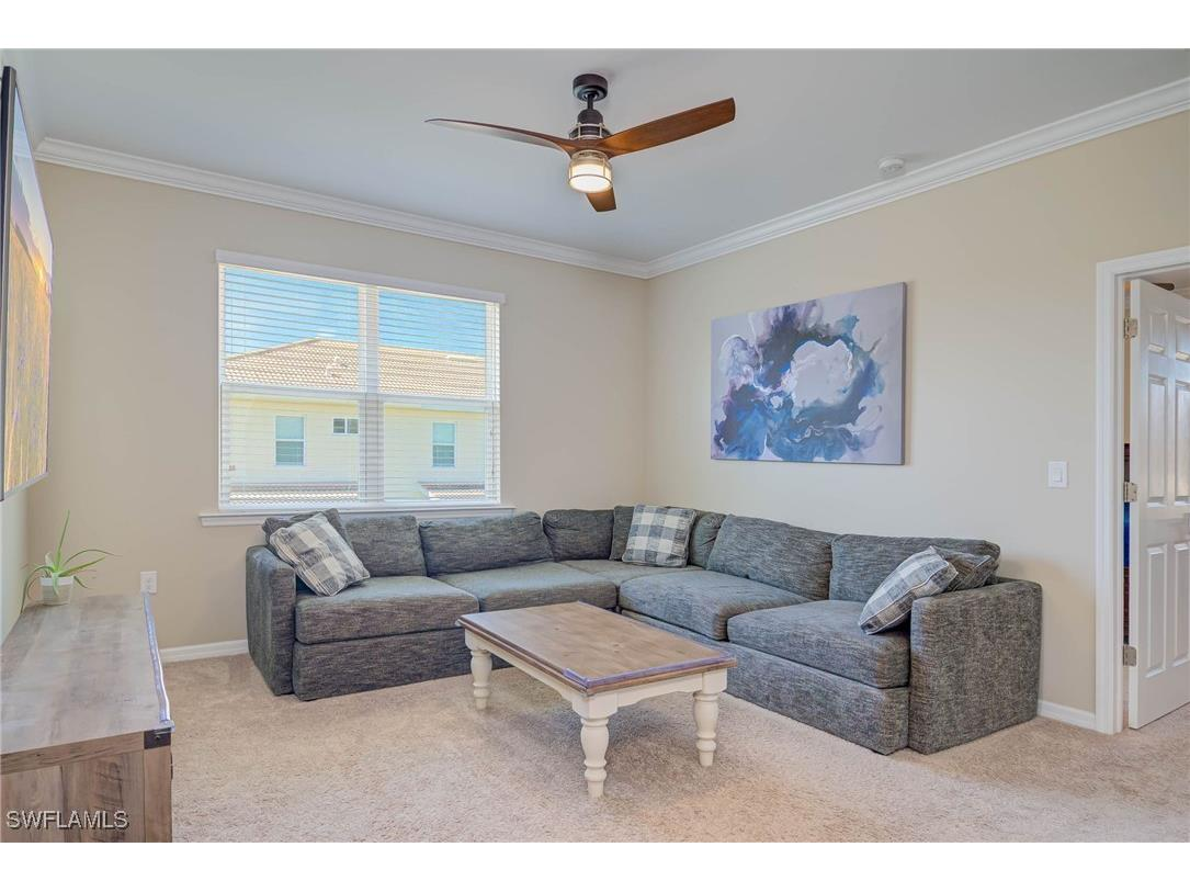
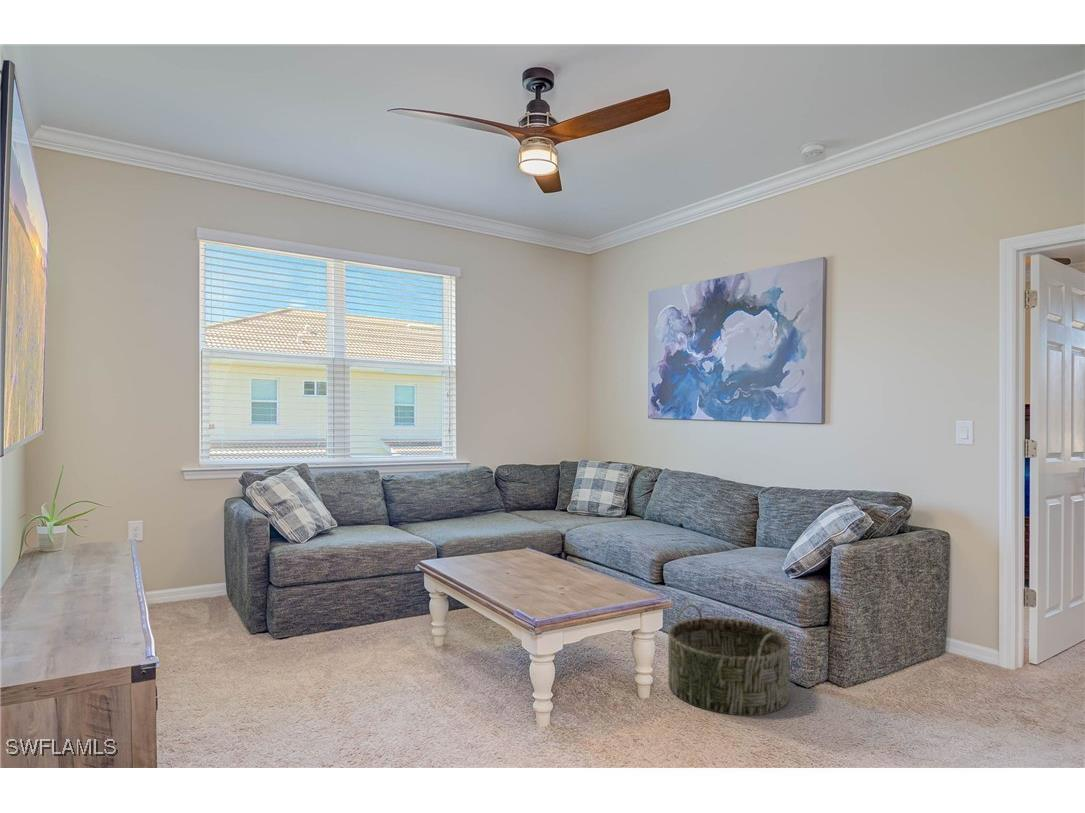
+ basket [667,604,791,716]
